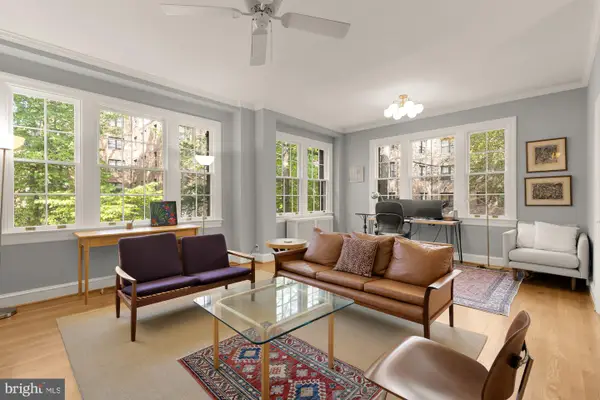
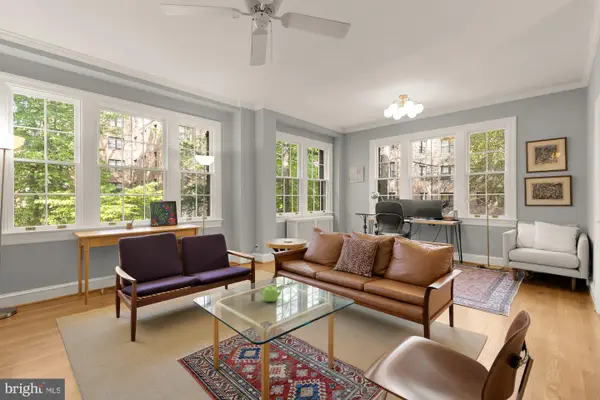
+ teapot [258,285,284,303]
